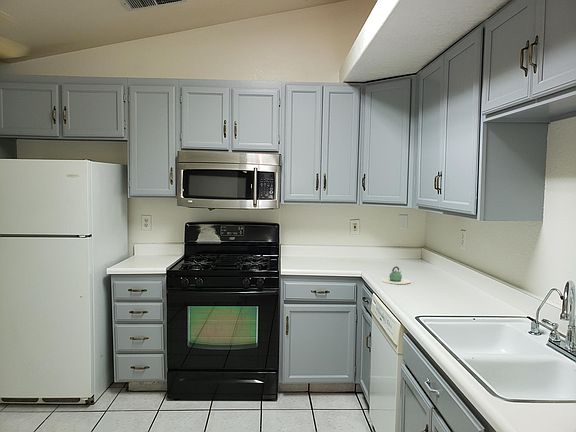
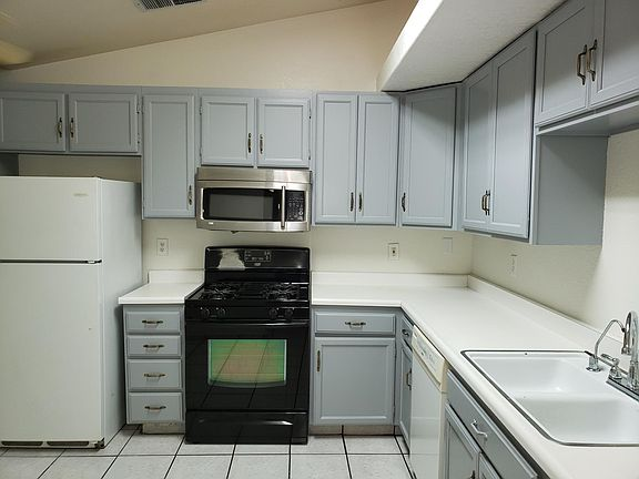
- teapot [380,265,412,285]
